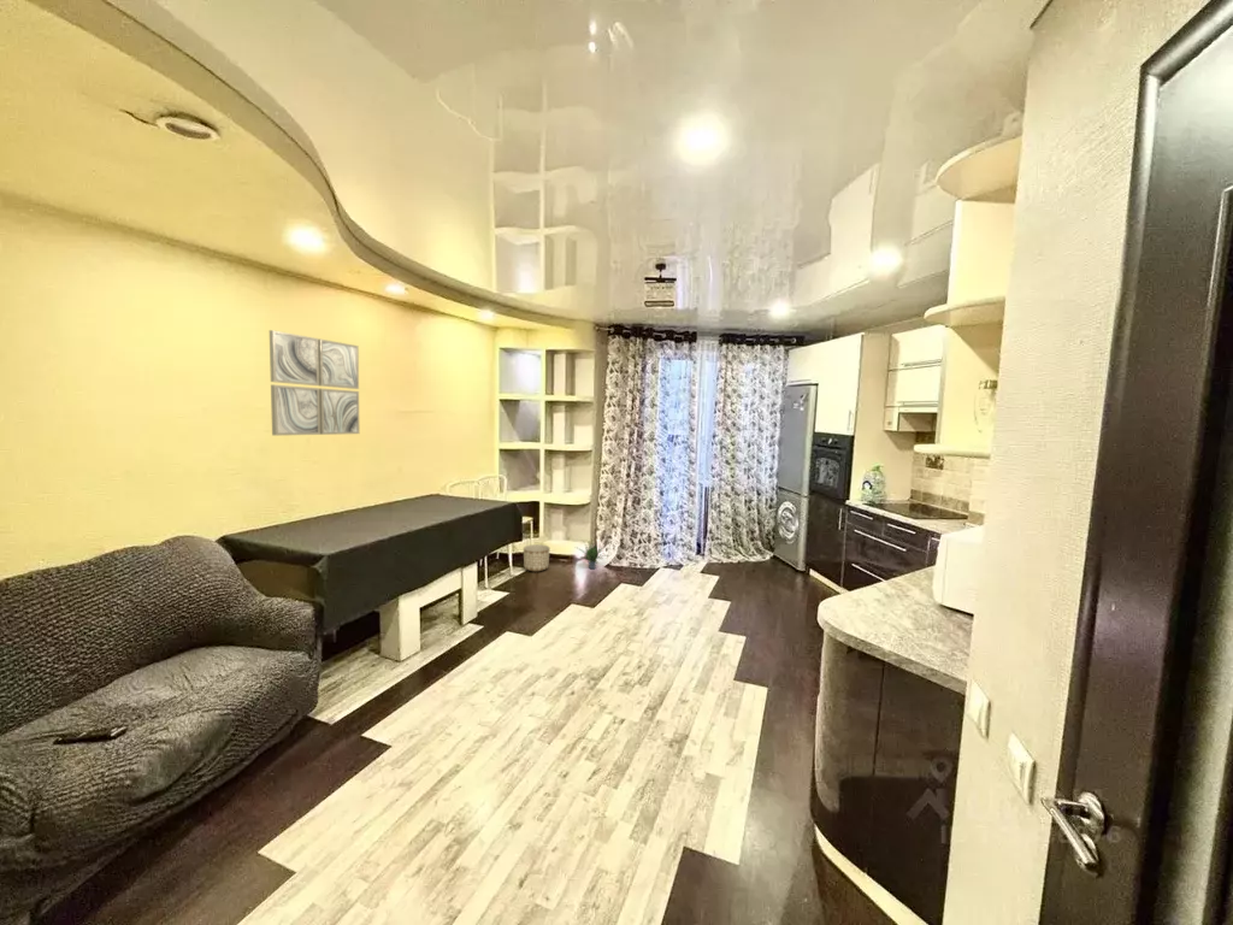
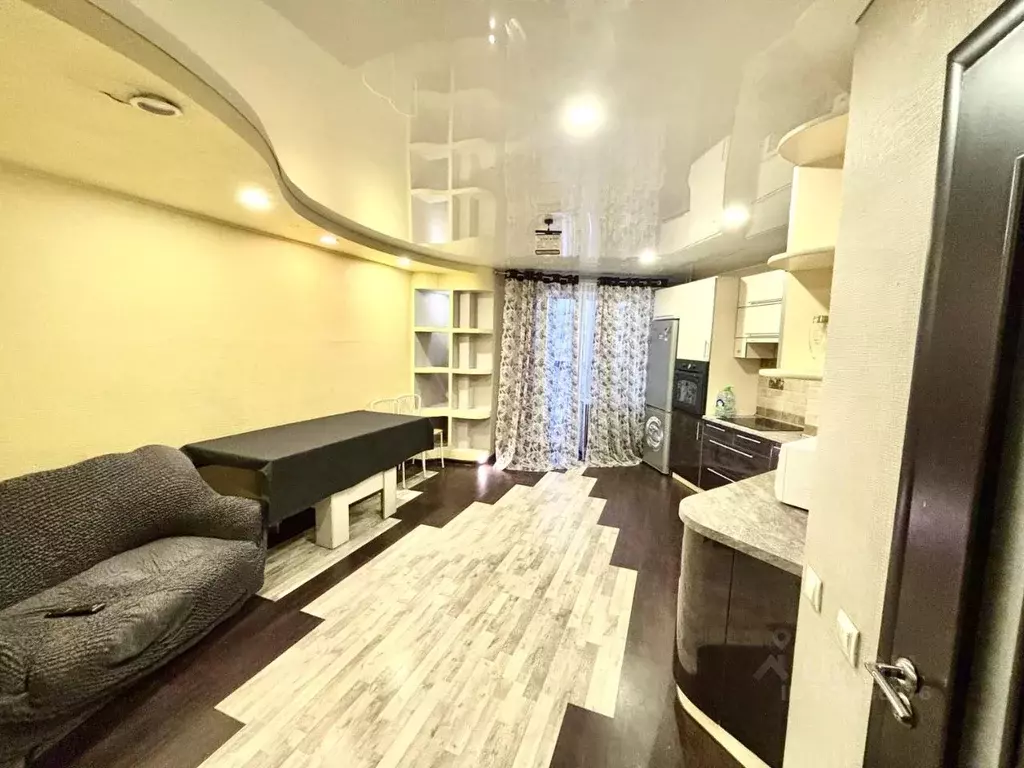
- wall art [269,329,360,437]
- planter [523,543,551,573]
- potted plant [574,541,612,570]
